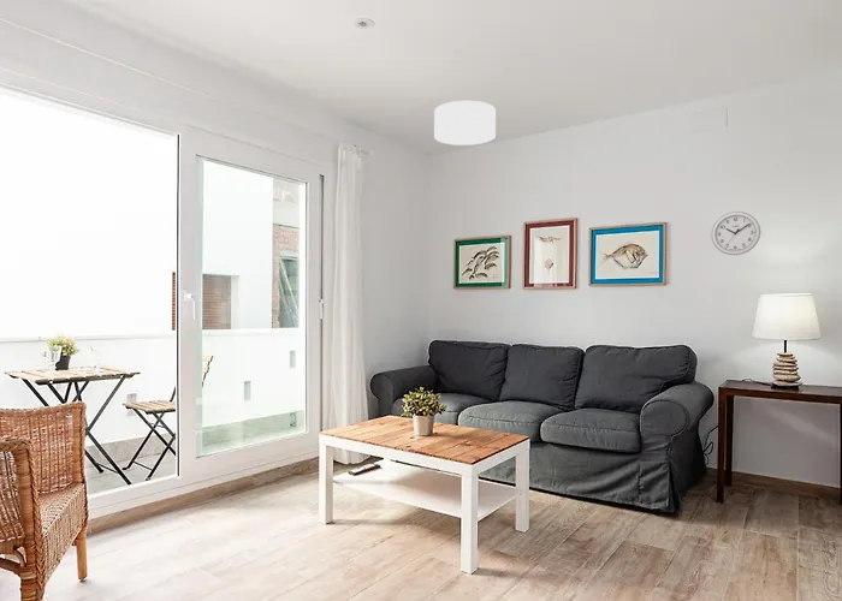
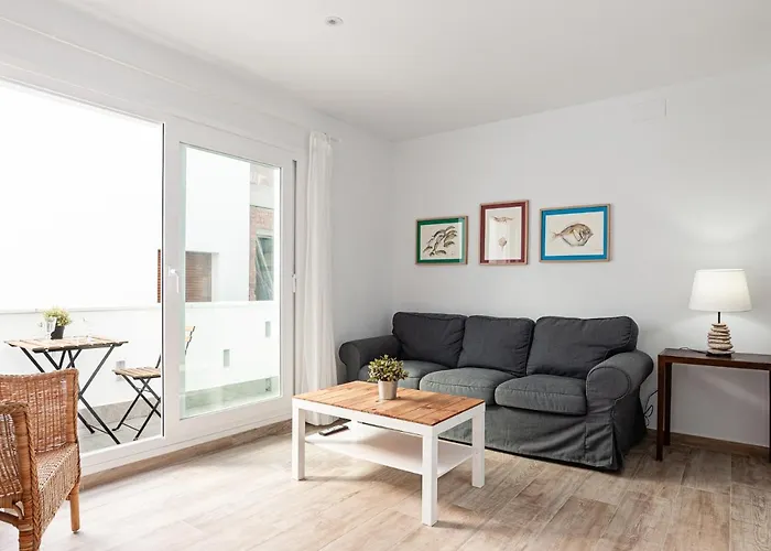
- ceiling light [433,100,497,147]
- wall clock [710,210,761,256]
